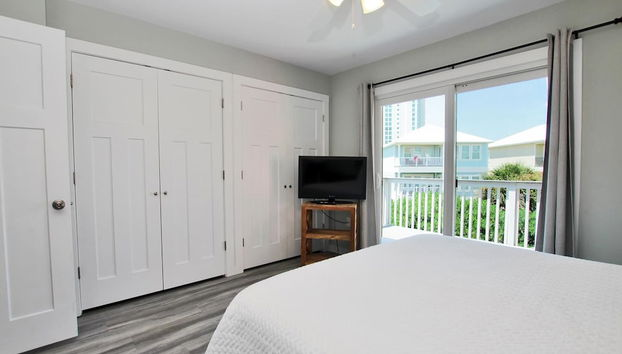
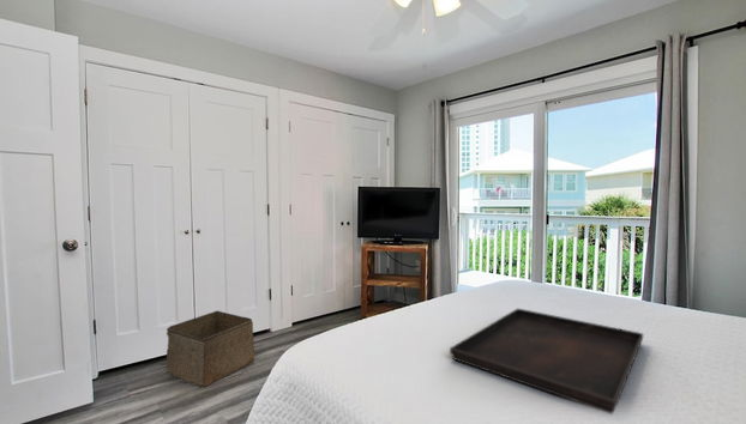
+ storage bin [166,310,255,389]
+ serving tray [449,308,644,414]
